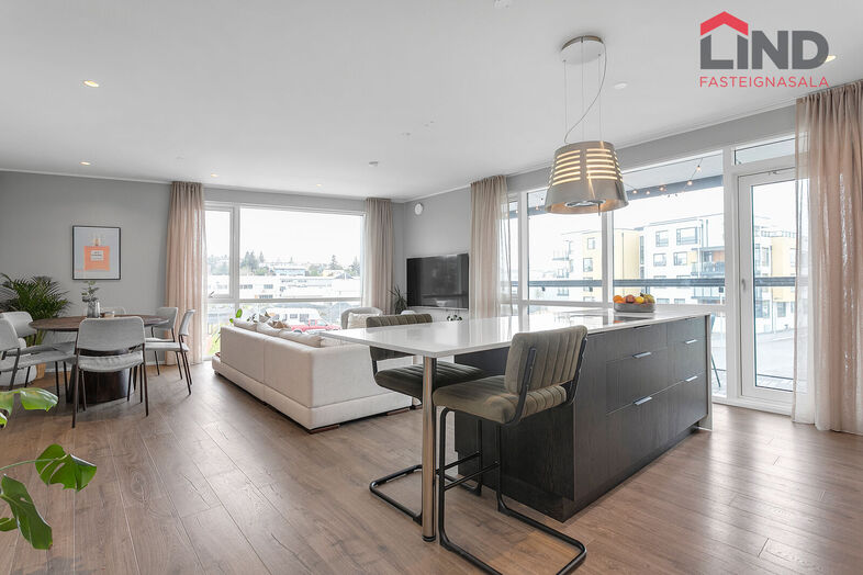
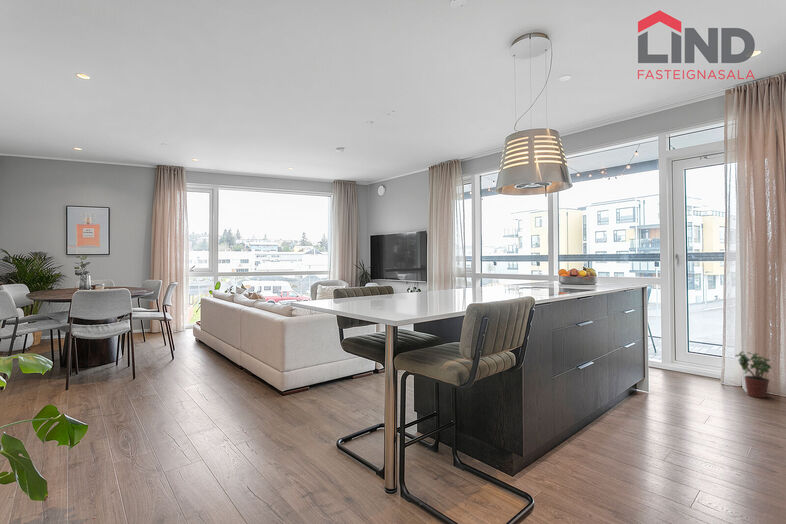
+ potted plant [734,350,772,399]
